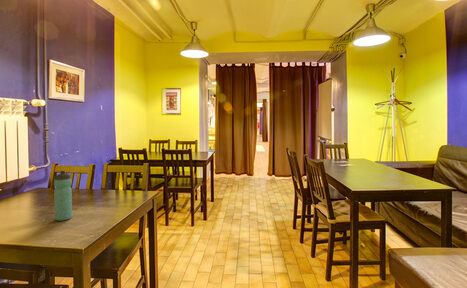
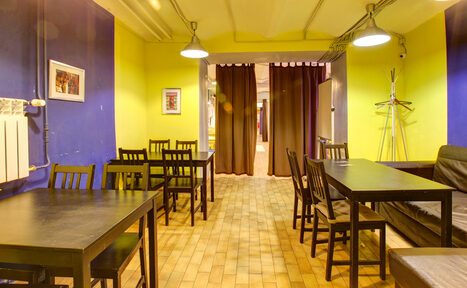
- water bottle [53,170,73,222]
